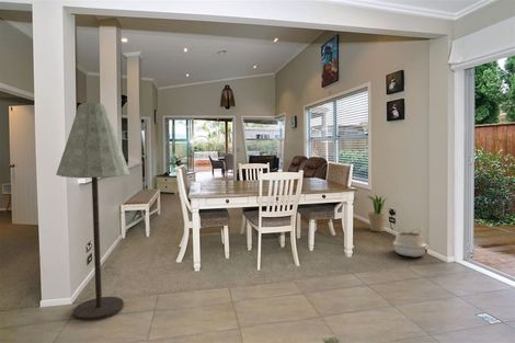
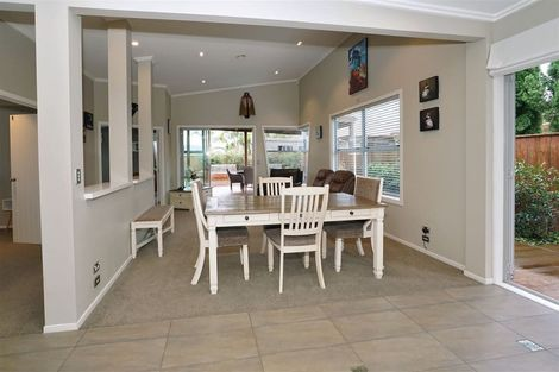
- floor lamp [55,102,130,322]
- potted plant [366,193,388,232]
- woven basket [392,227,427,258]
